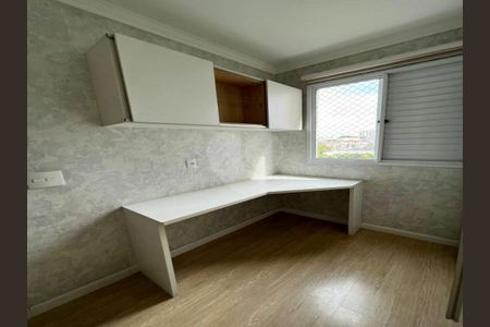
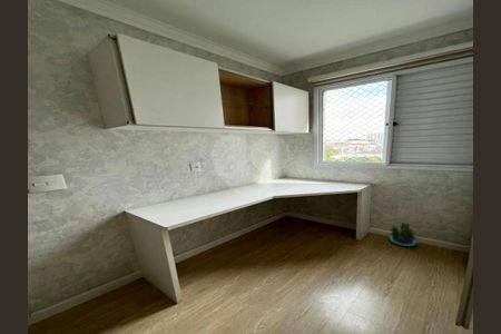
+ potted plant [387,222,422,247]
